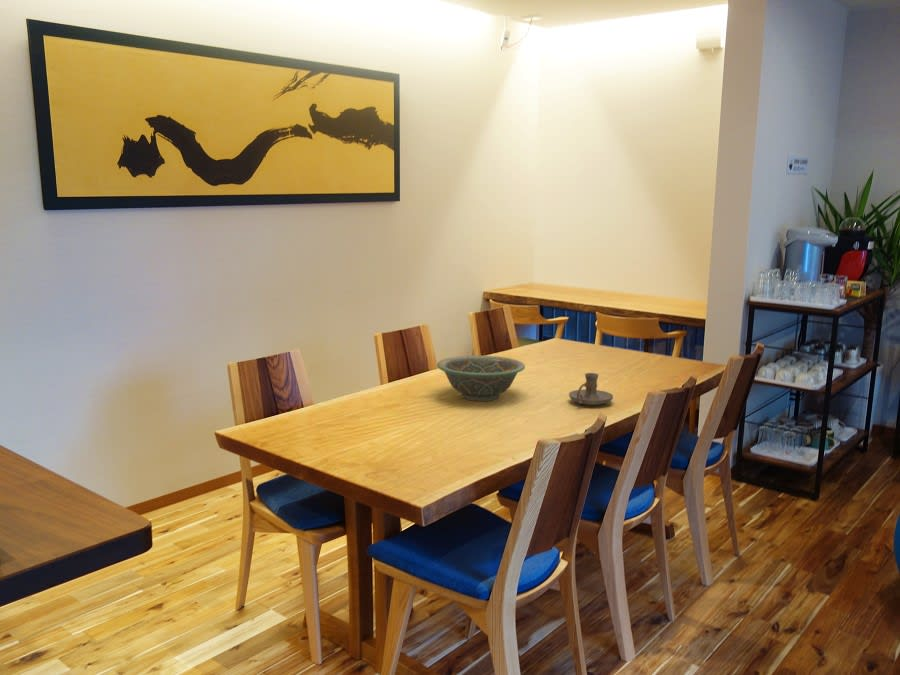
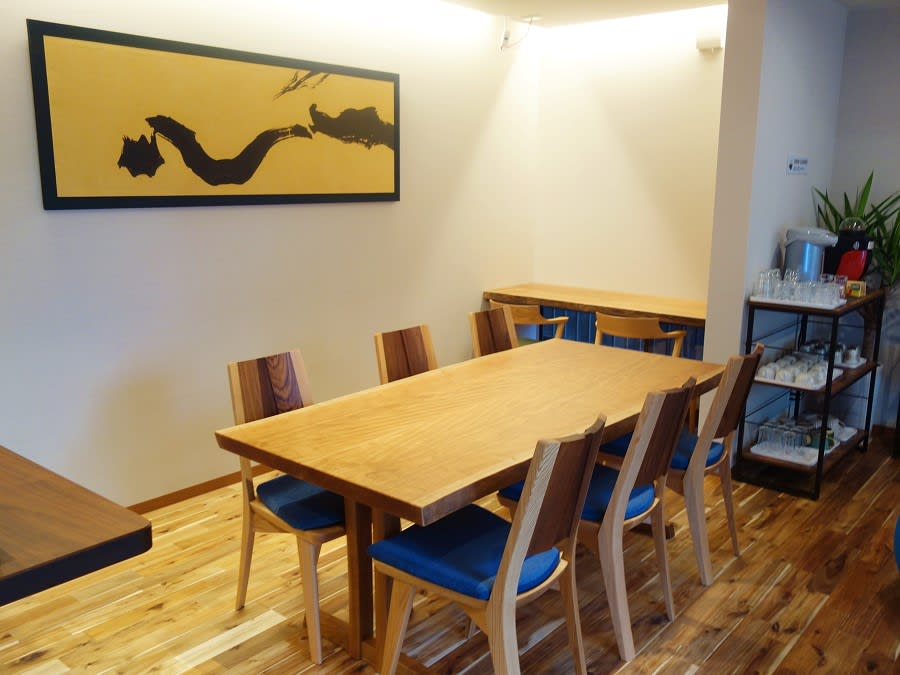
- decorative bowl [436,355,526,402]
- candle holder [568,372,614,406]
